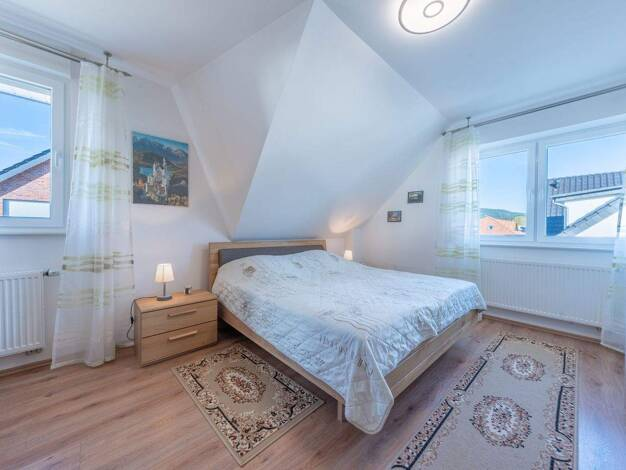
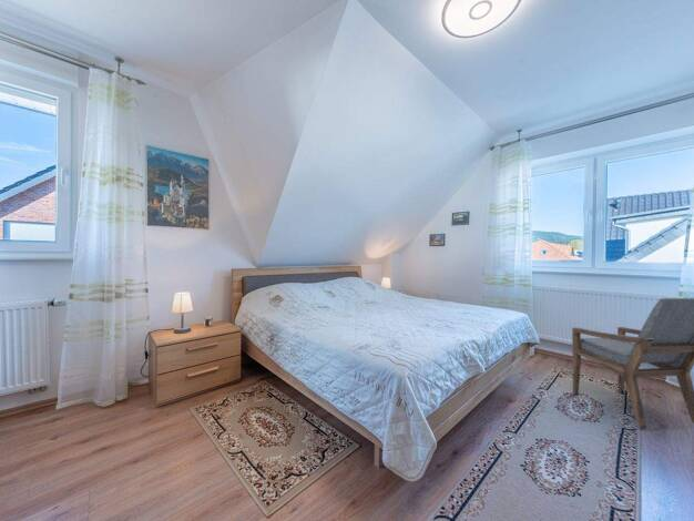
+ armchair [571,297,694,430]
